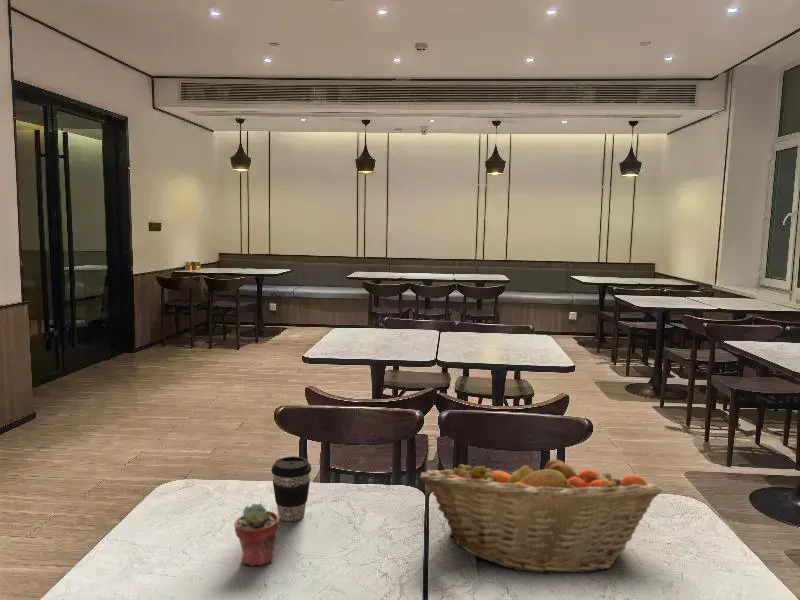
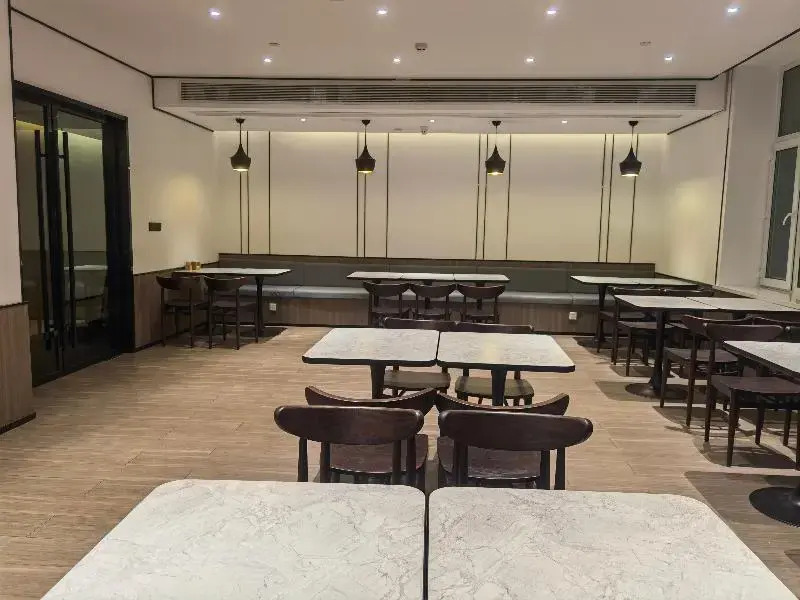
- potted succulent [233,503,280,567]
- coffee cup [270,456,312,522]
- fruit basket [419,452,663,576]
